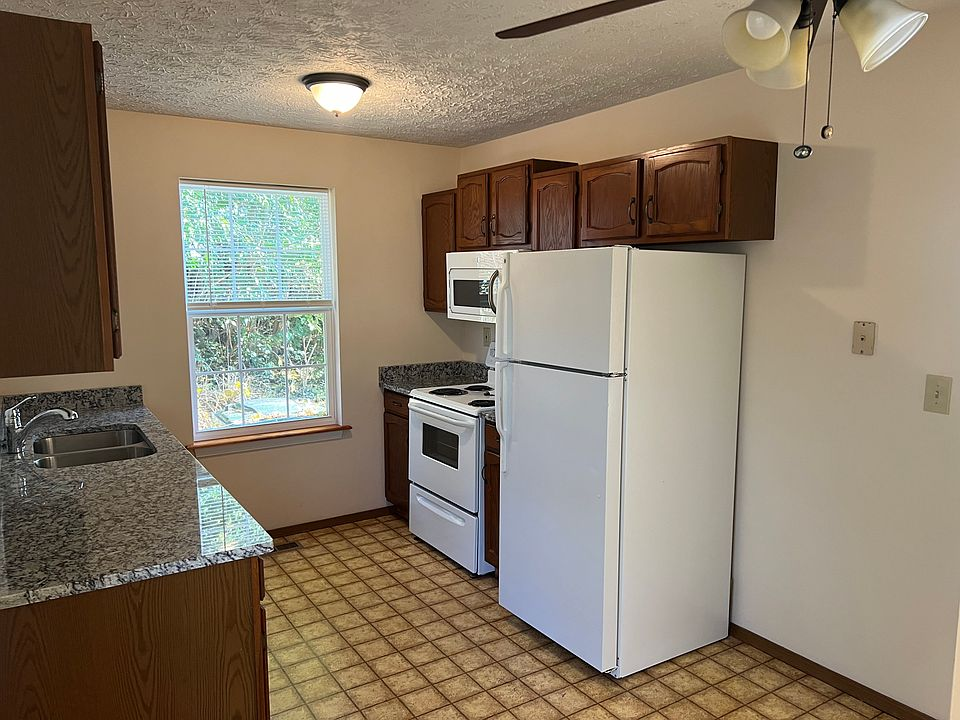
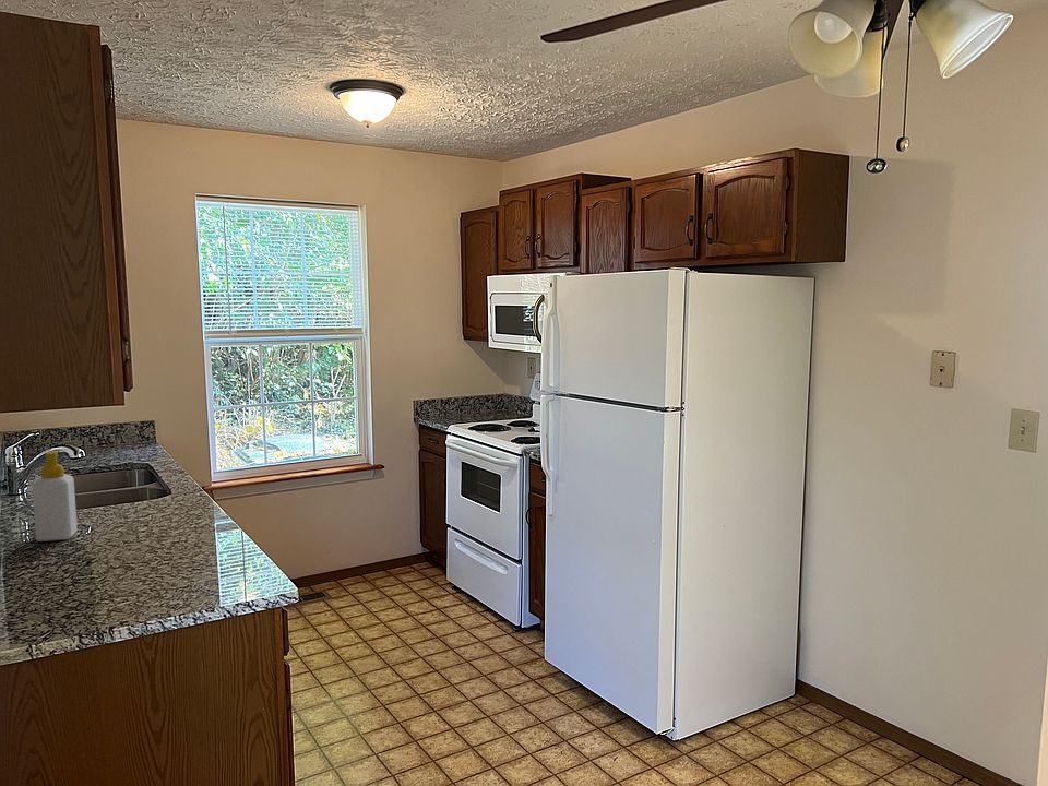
+ soap bottle [32,450,79,543]
